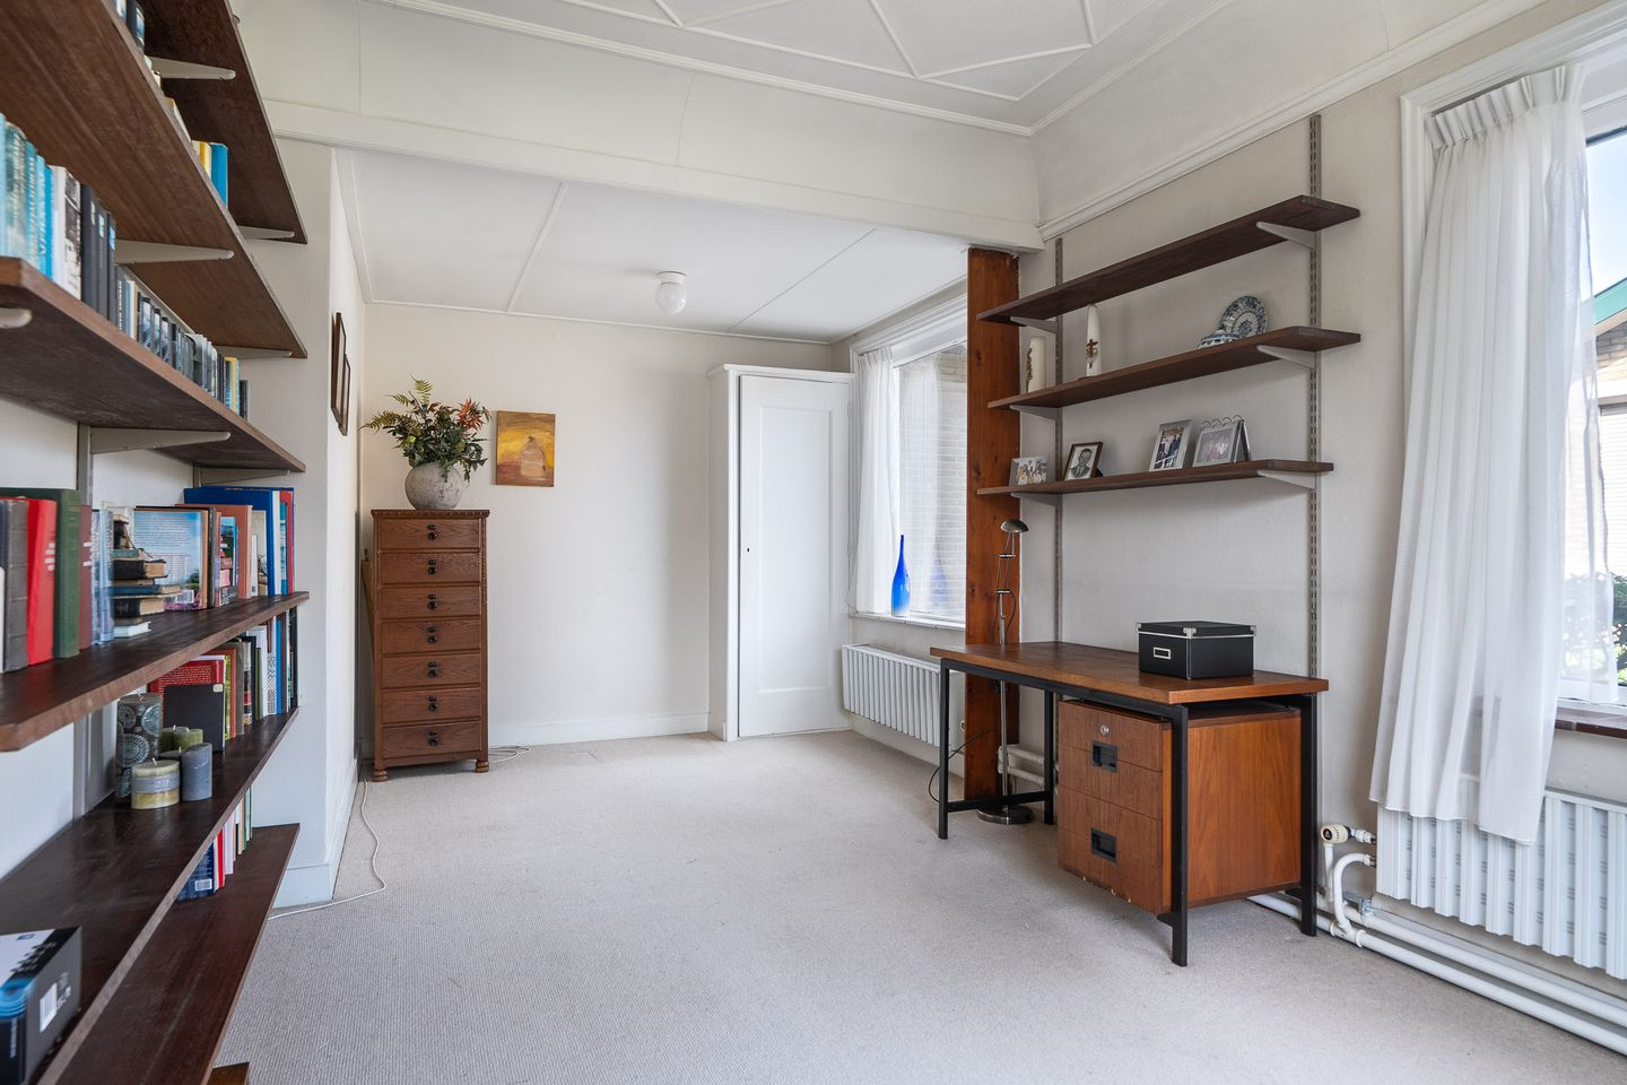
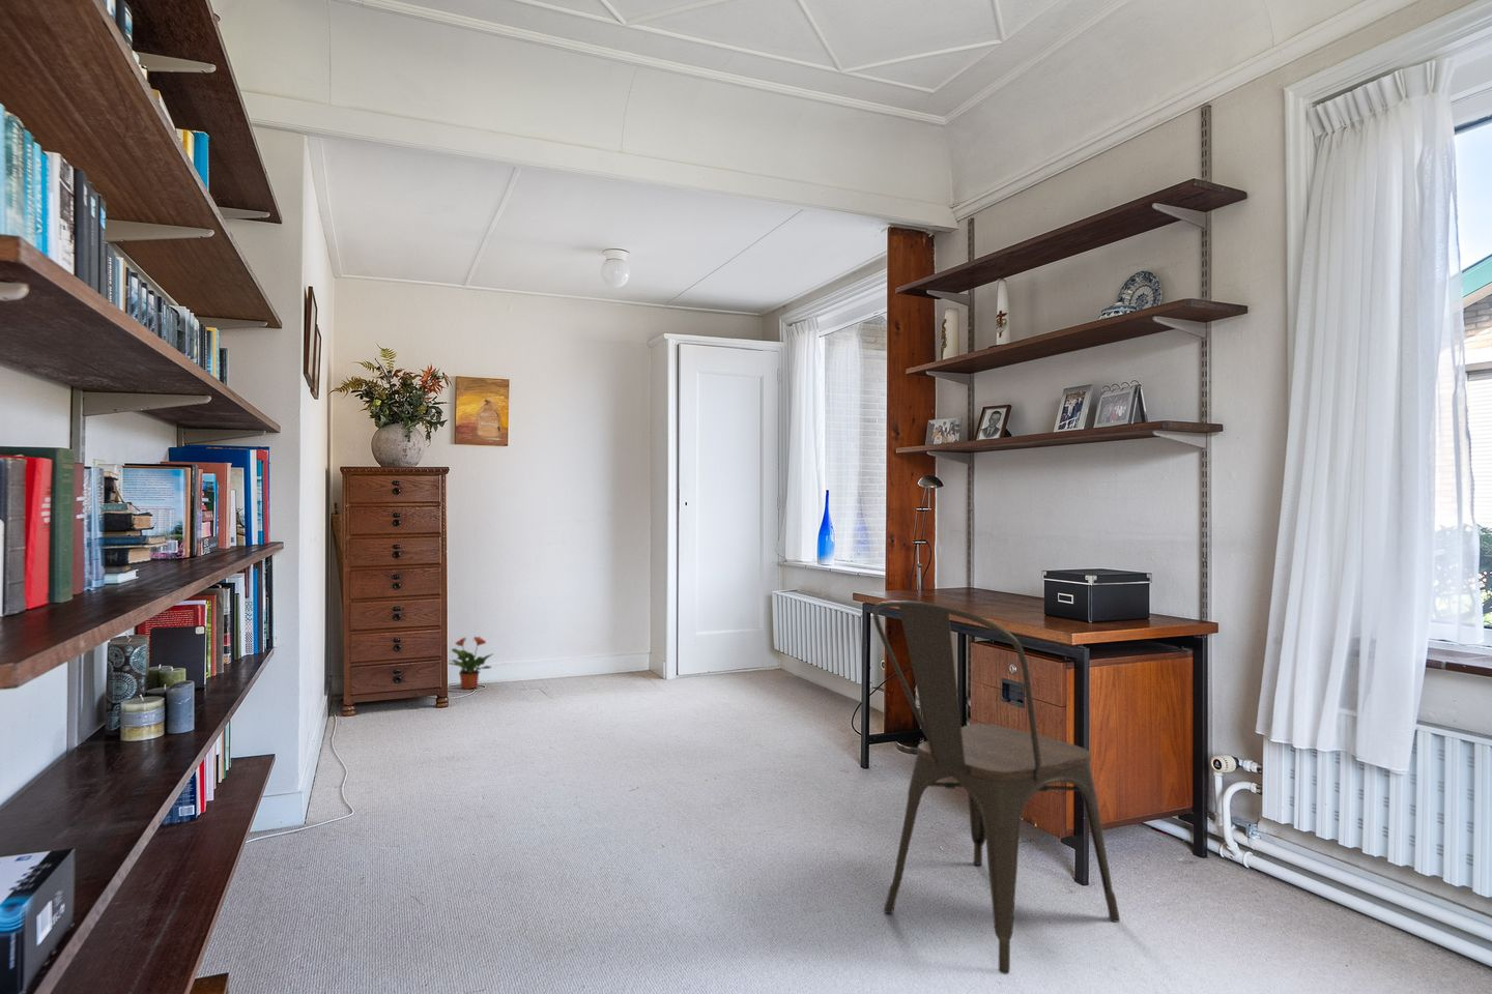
+ potted plant [447,636,494,691]
+ chair [871,599,1121,975]
